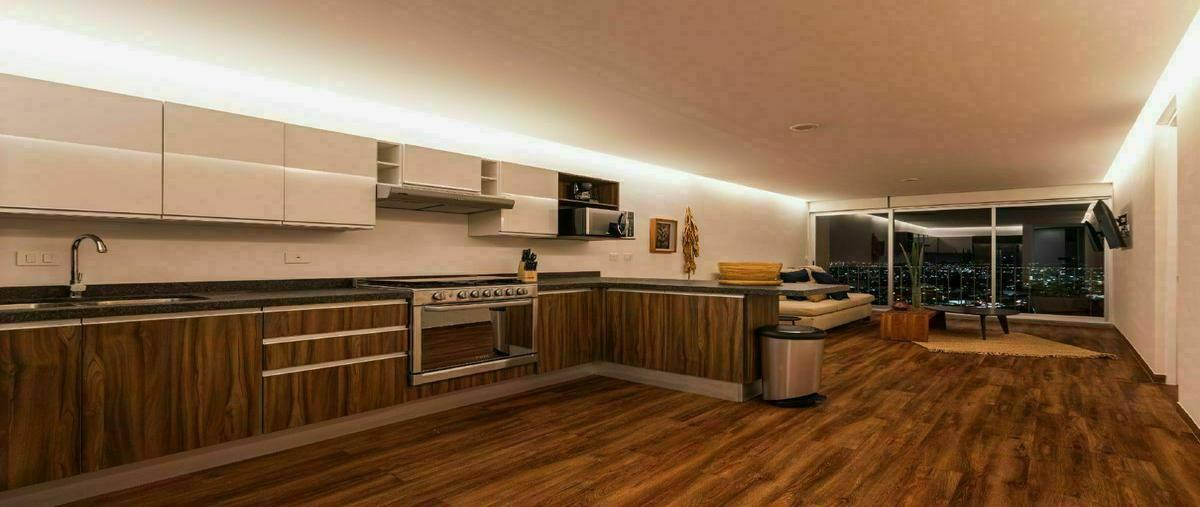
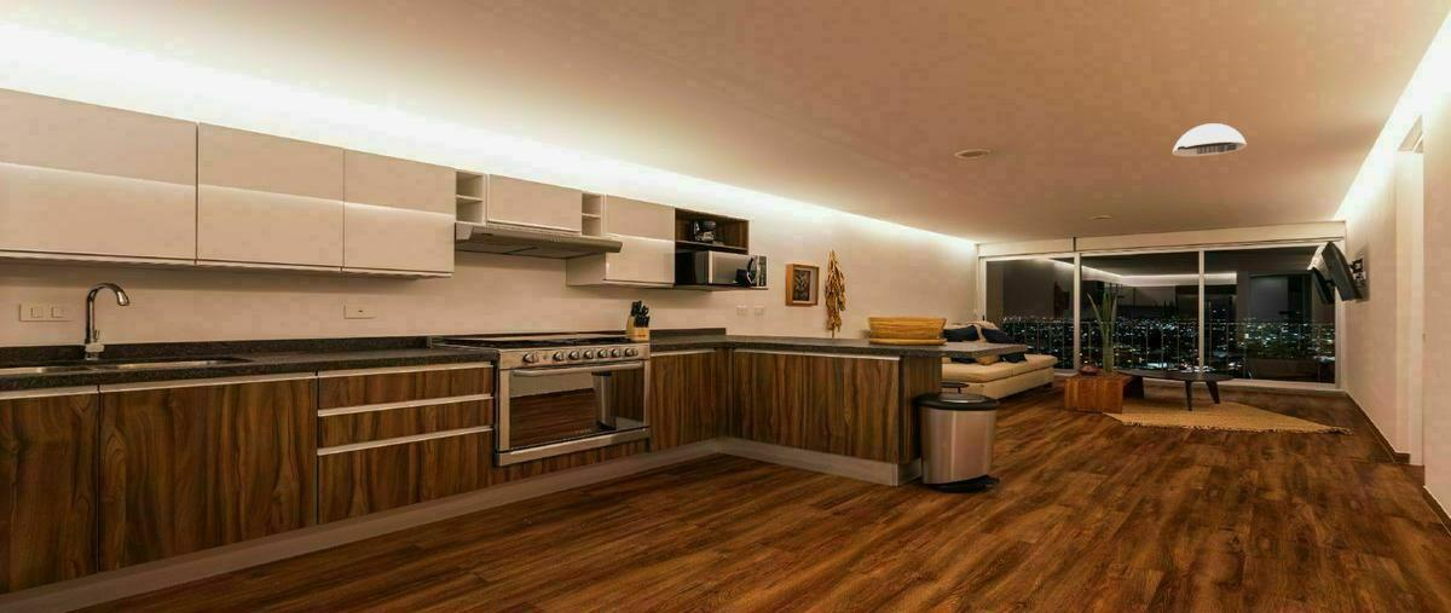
+ ceiling lamp [1170,122,1248,157]
